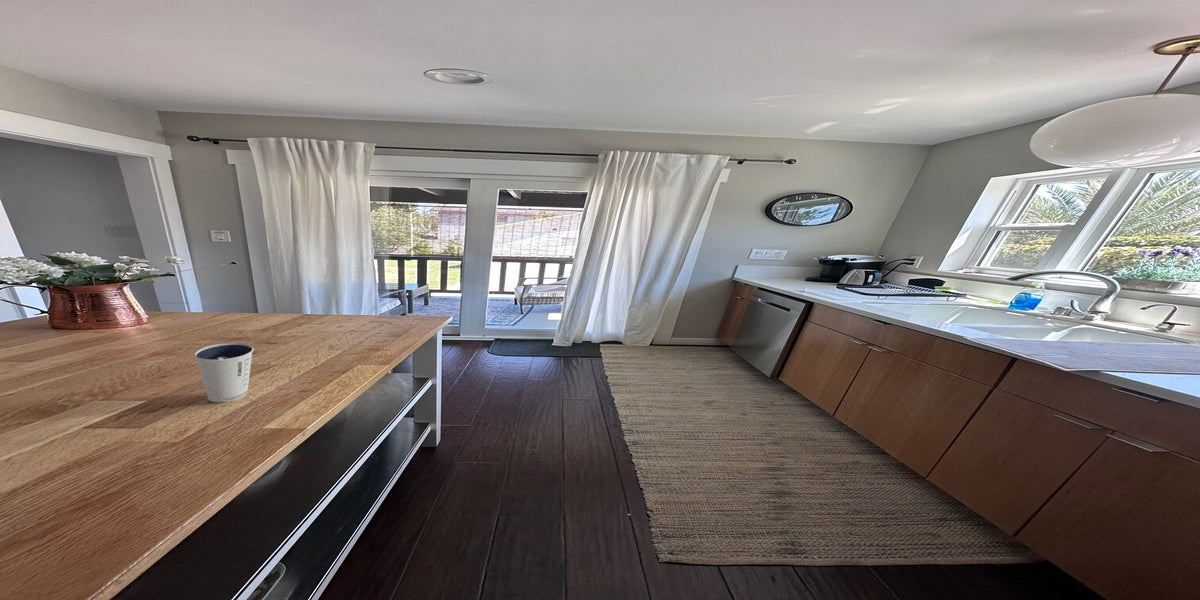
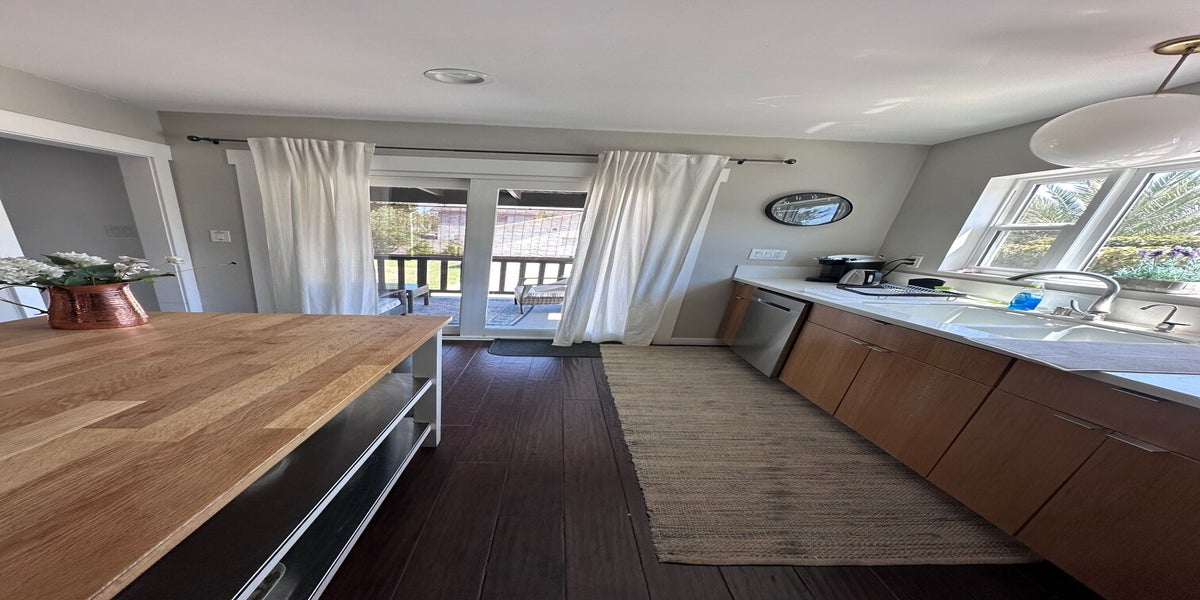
- dixie cup [193,342,255,403]
